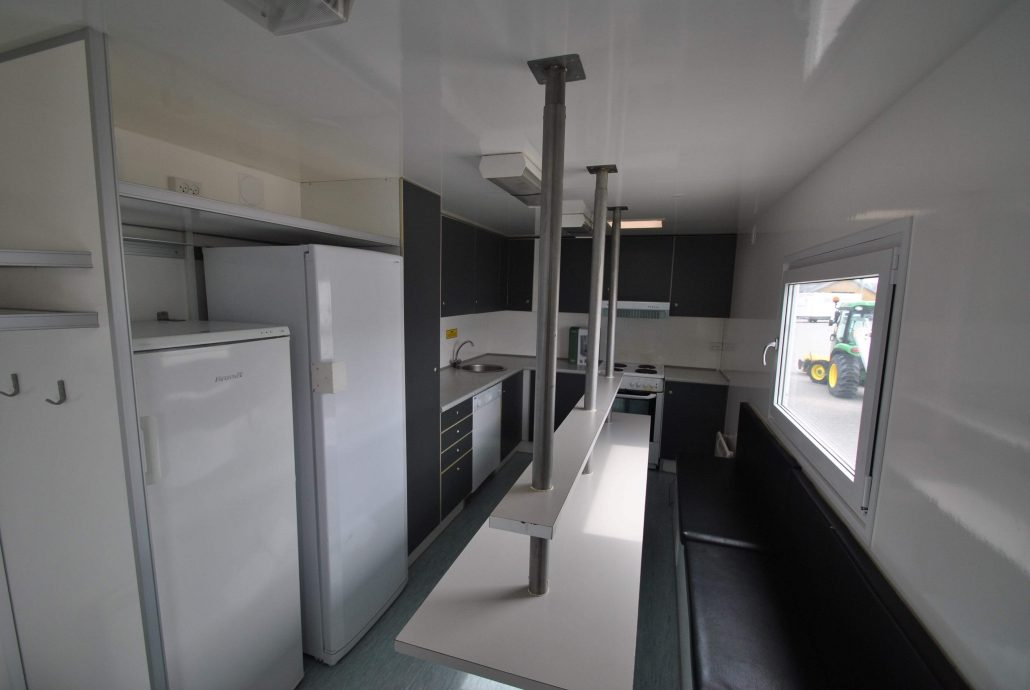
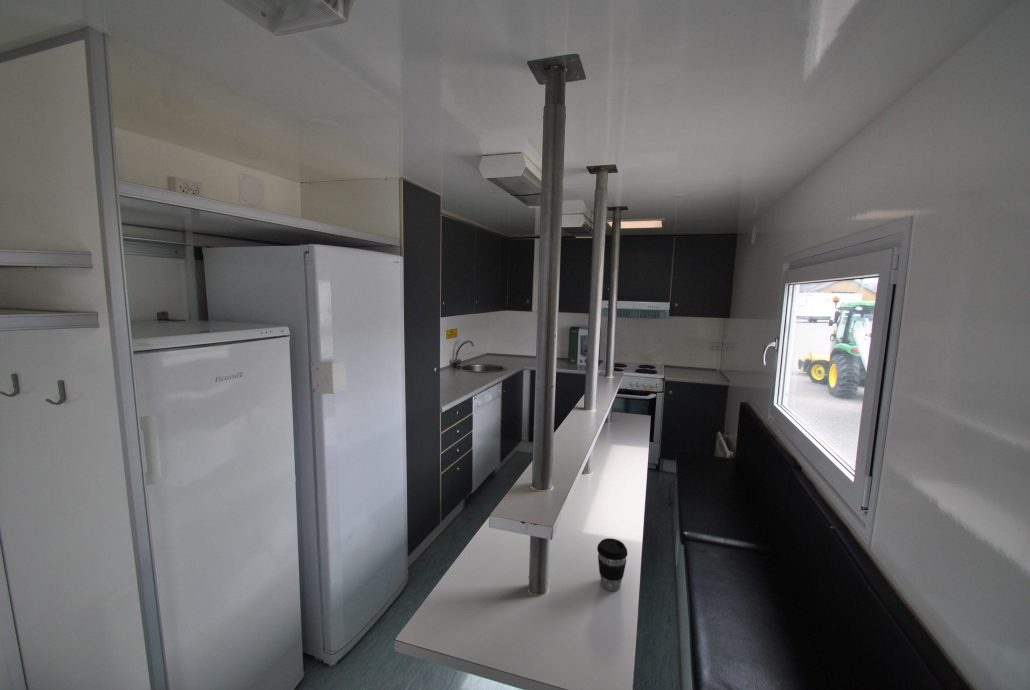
+ coffee cup [596,537,628,592]
